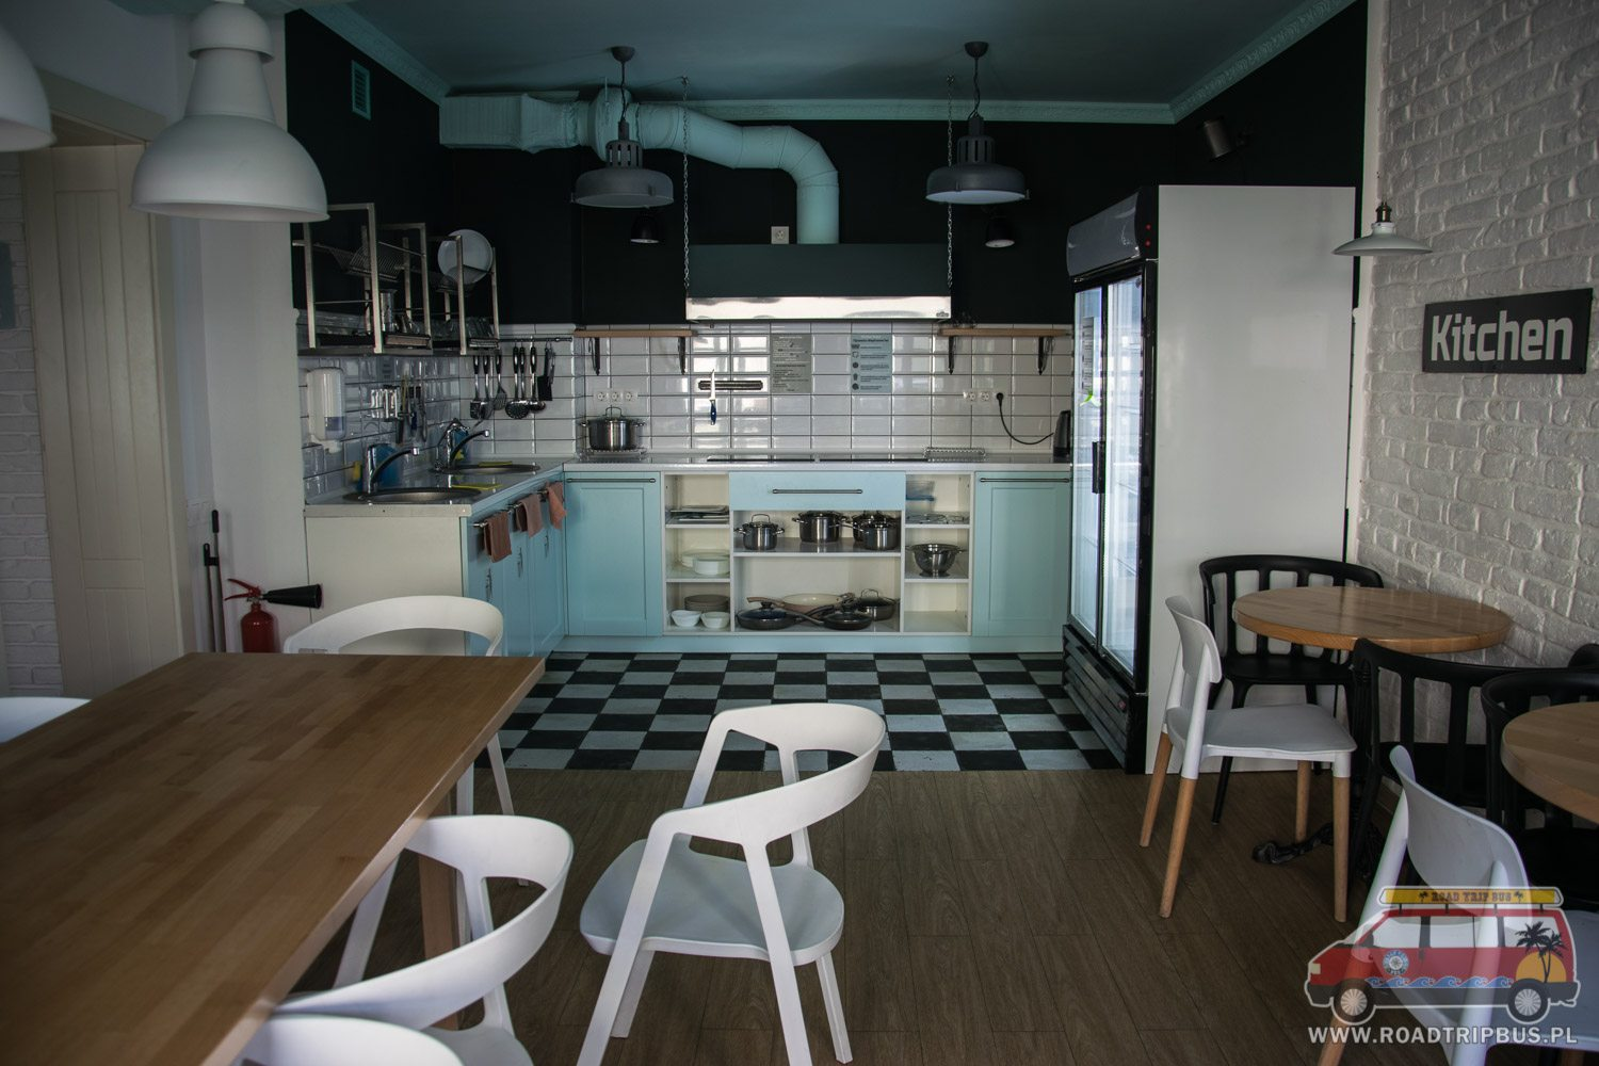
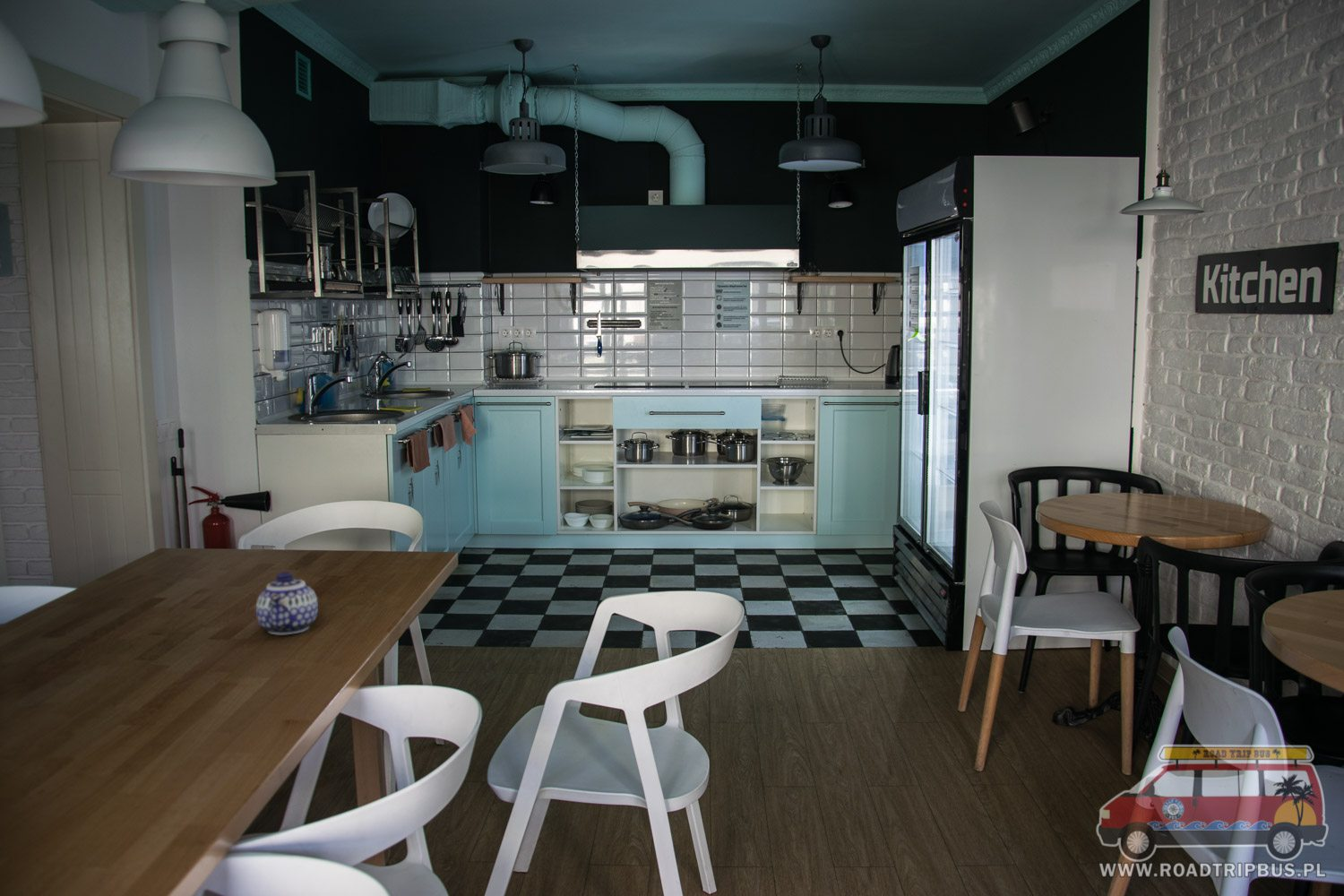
+ teapot [255,571,319,635]
